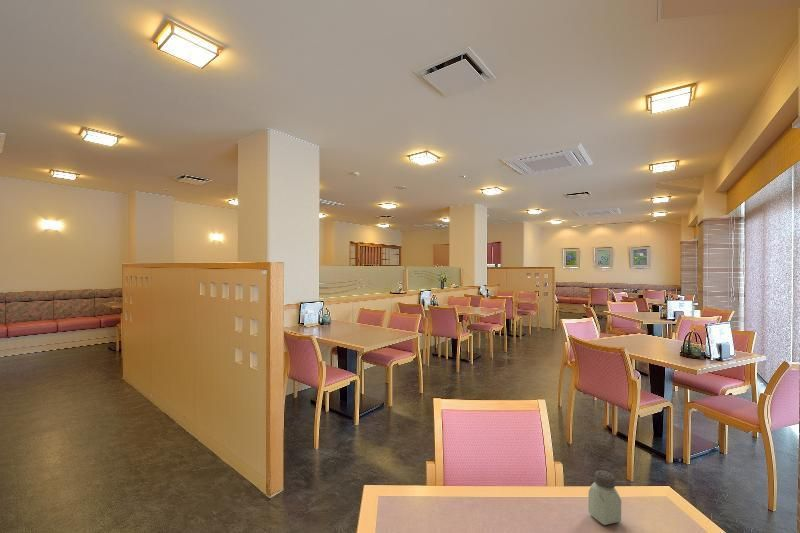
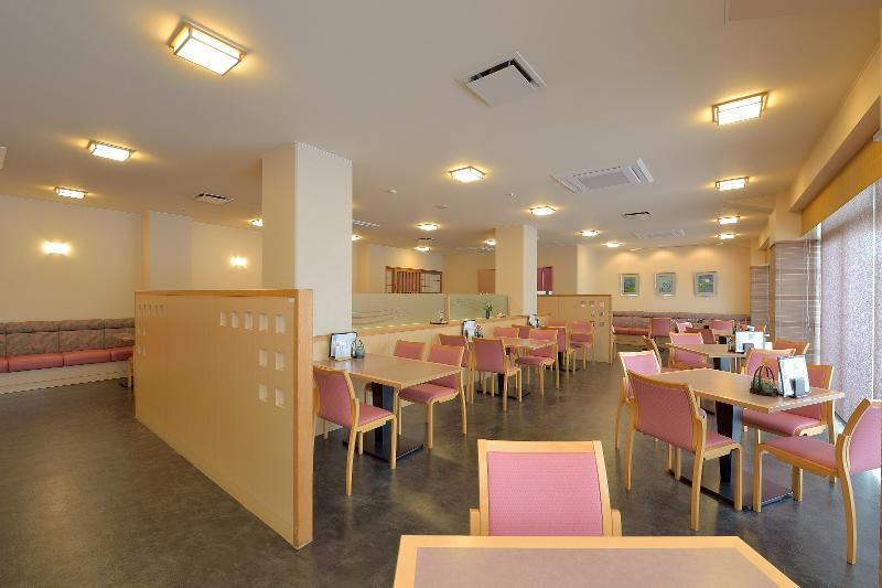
- saltshaker [587,469,622,526]
